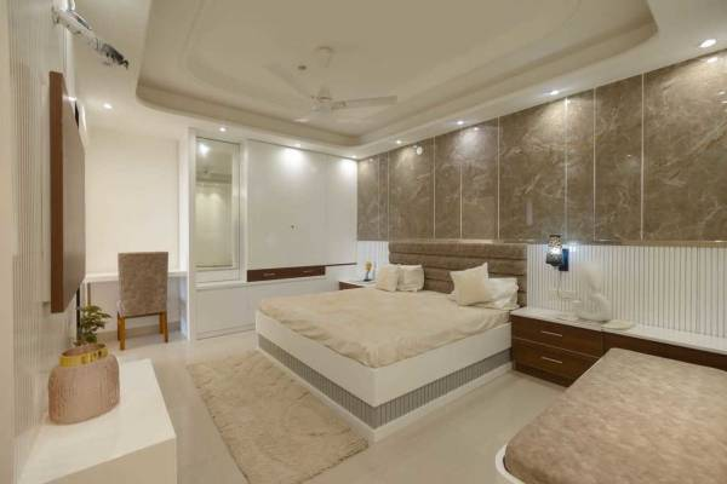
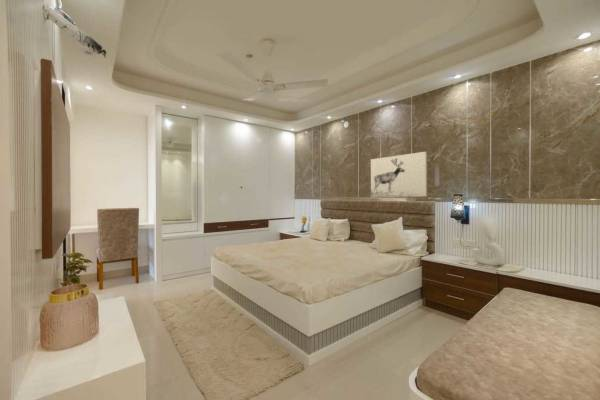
+ wall art [370,151,428,198]
